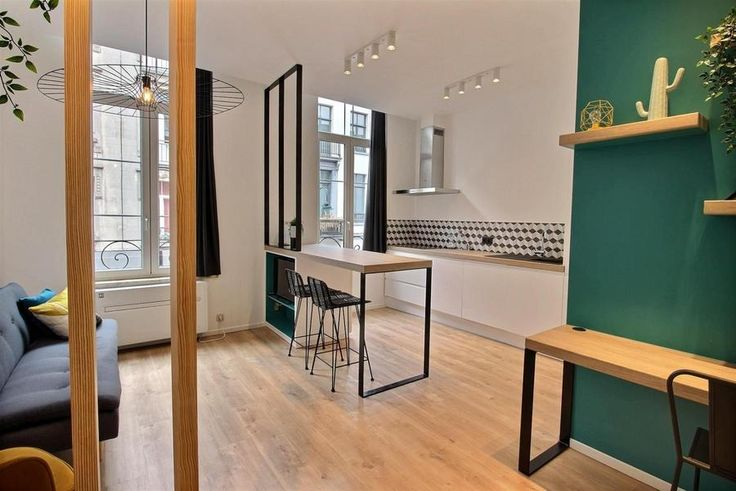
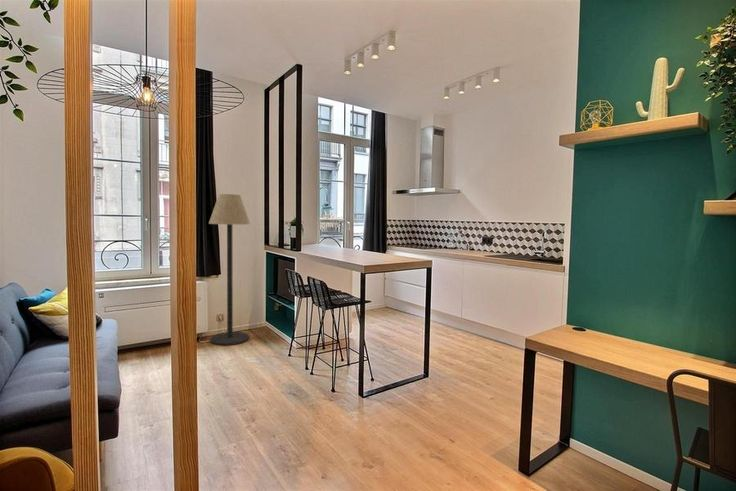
+ floor lamp [208,193,251,346]
